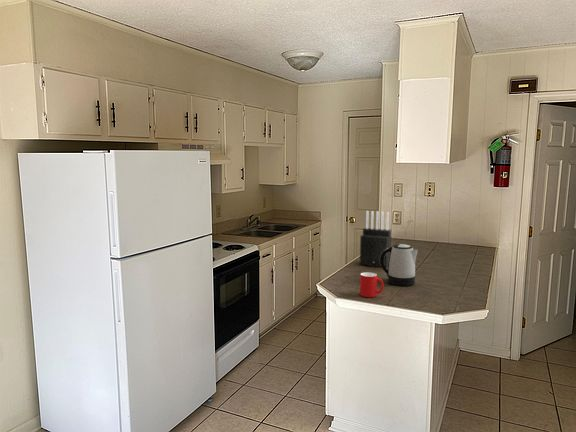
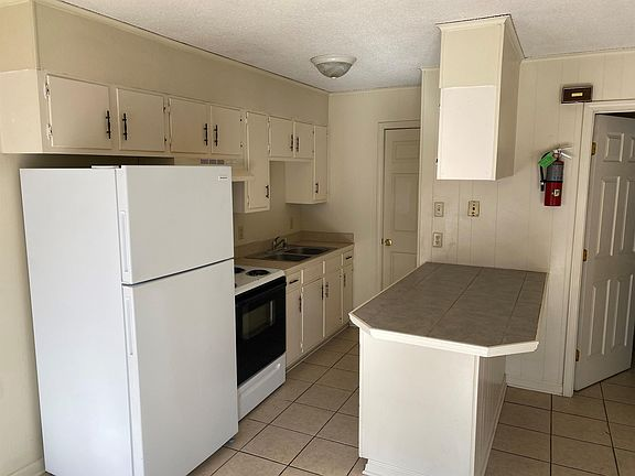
- knife block [359,210,392,268]
- kettle [380,243,418,287]
- cup [359,271,384,298]
